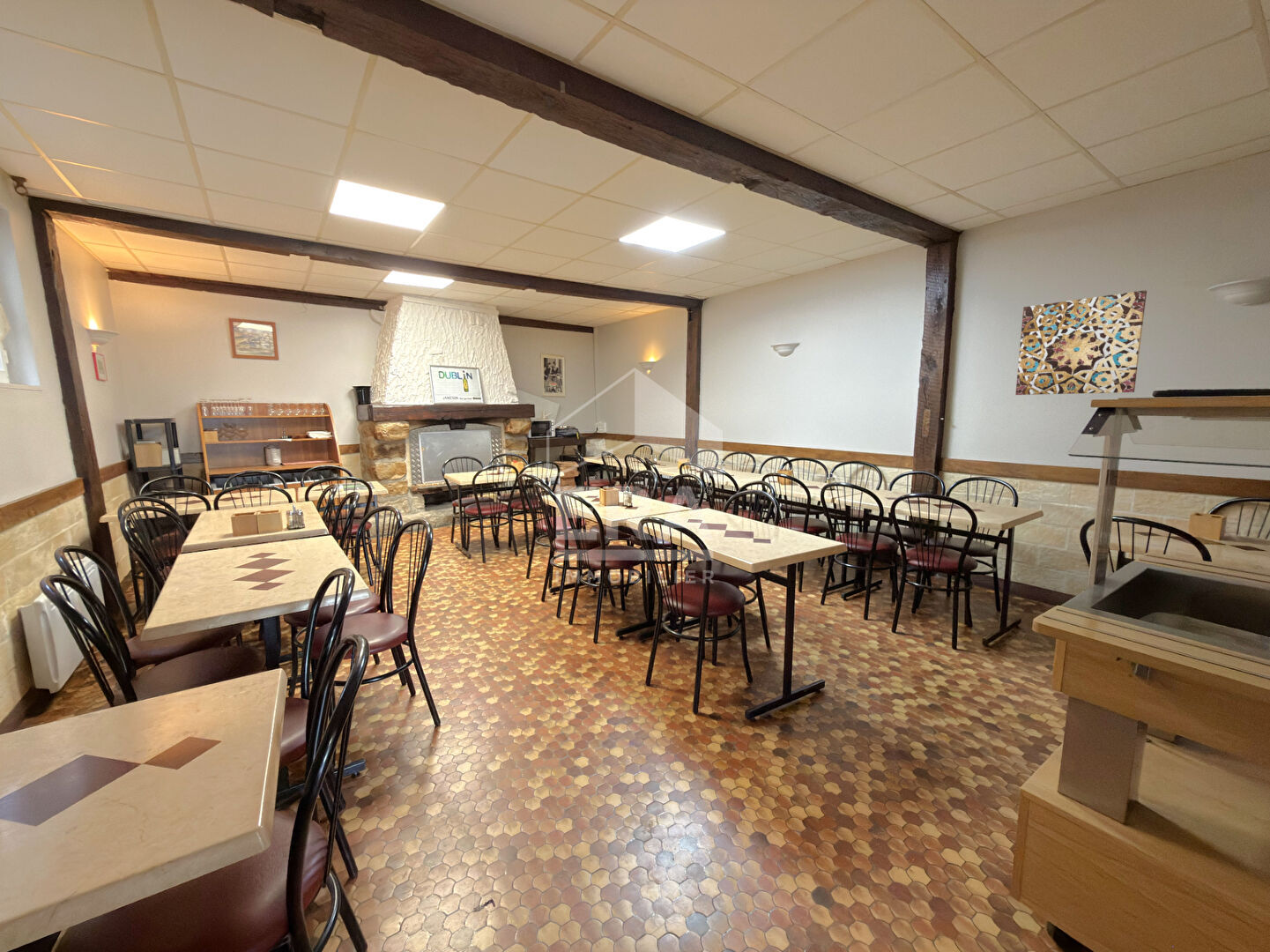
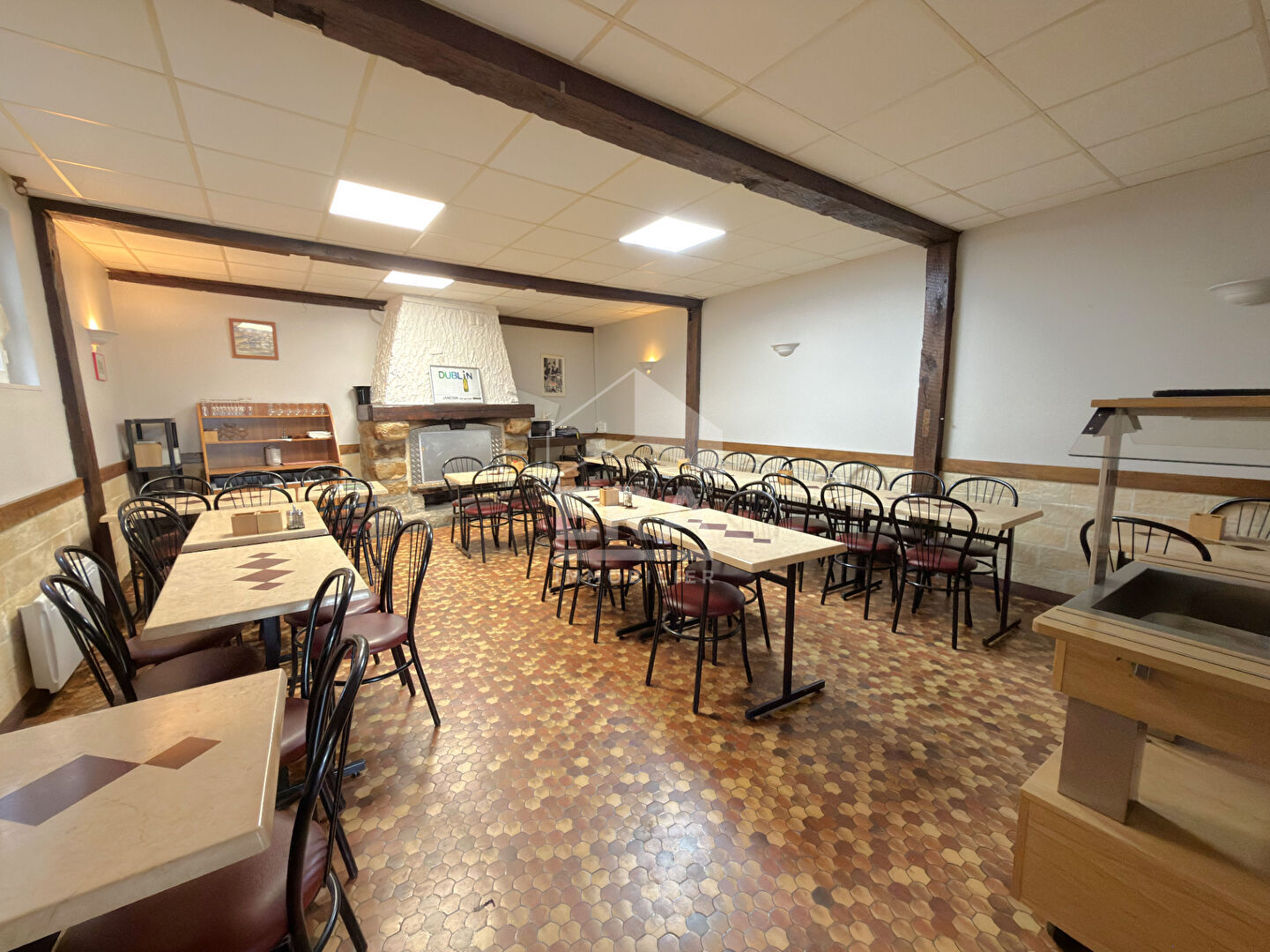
- wall art [1014,289,1147,396]
